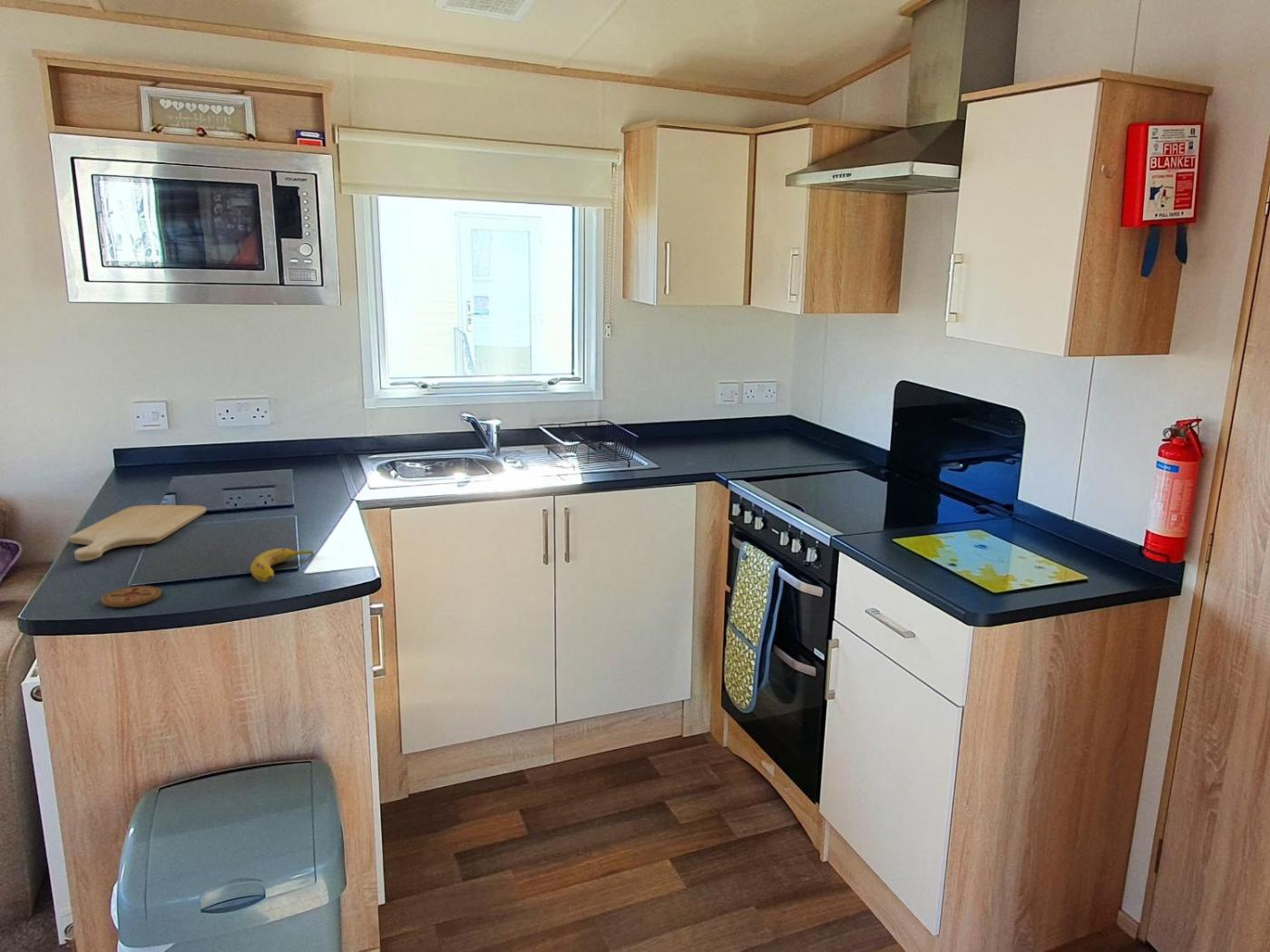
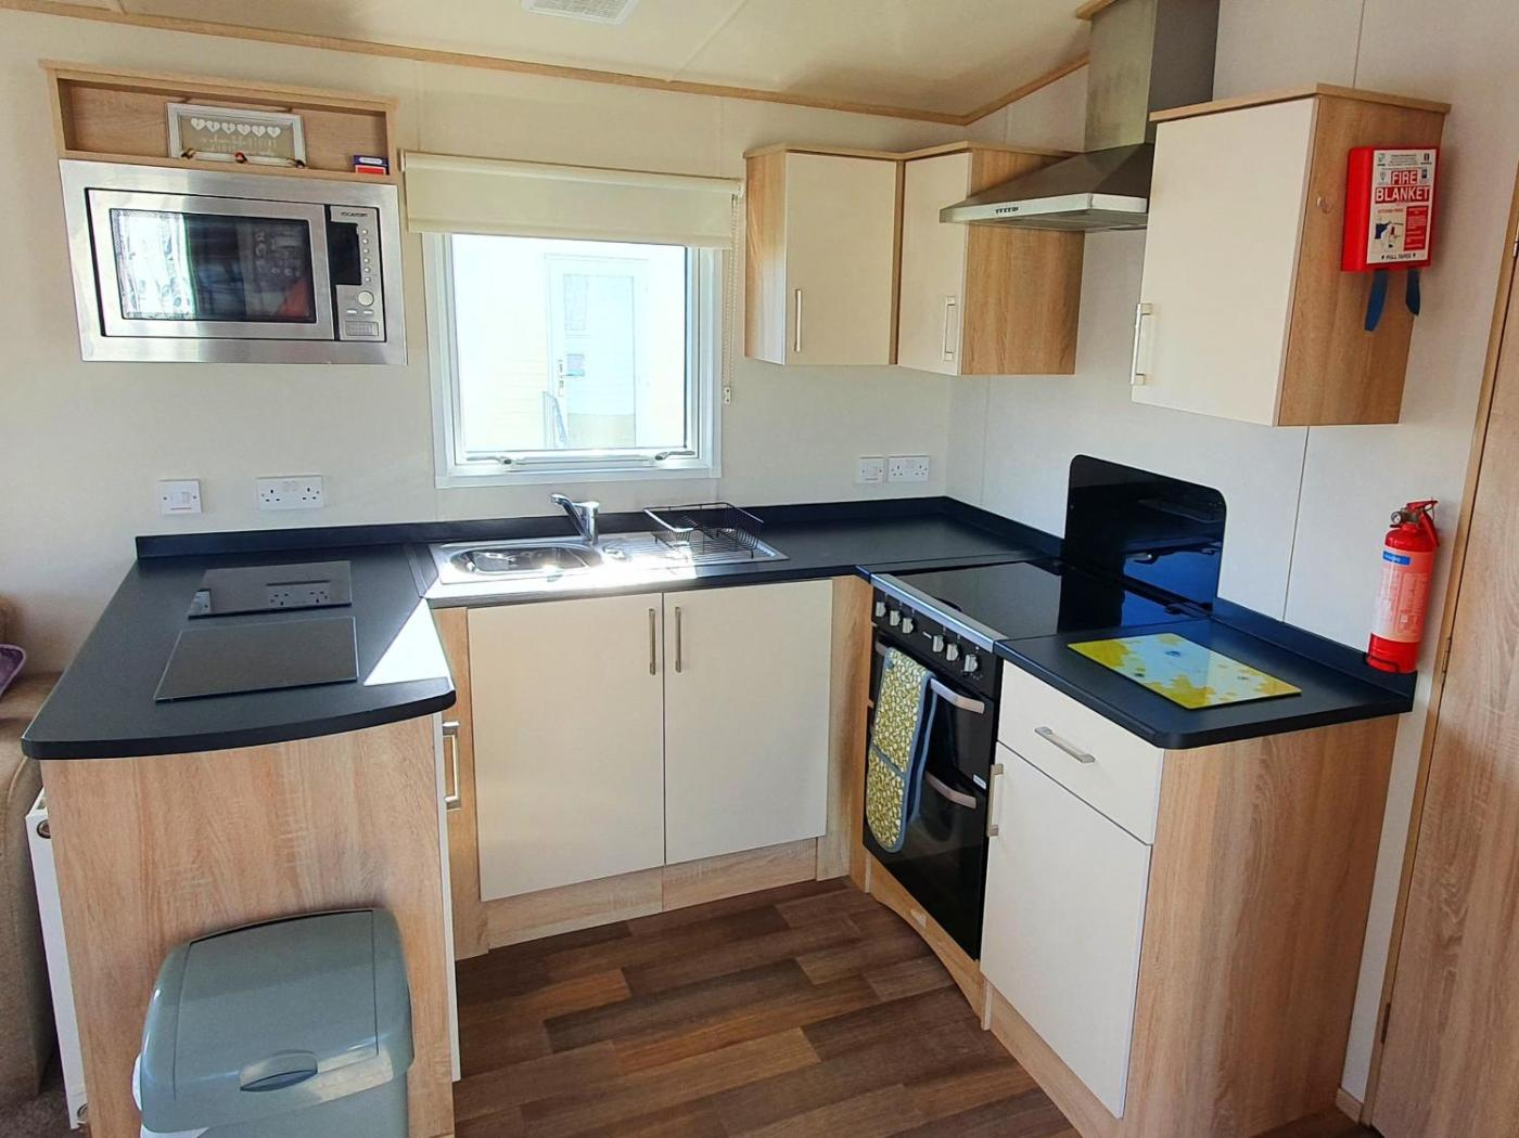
- chopping board [68,504,207,562]
- fruit [249,548,315,583]
- coaster [100,585,162,608]
